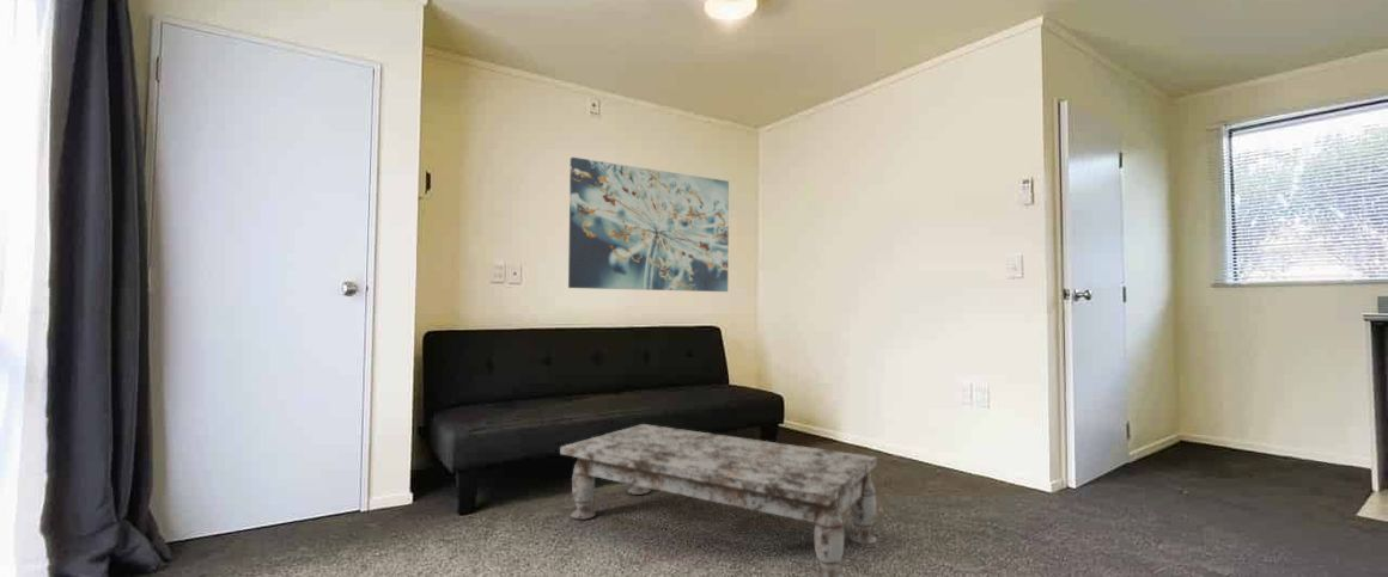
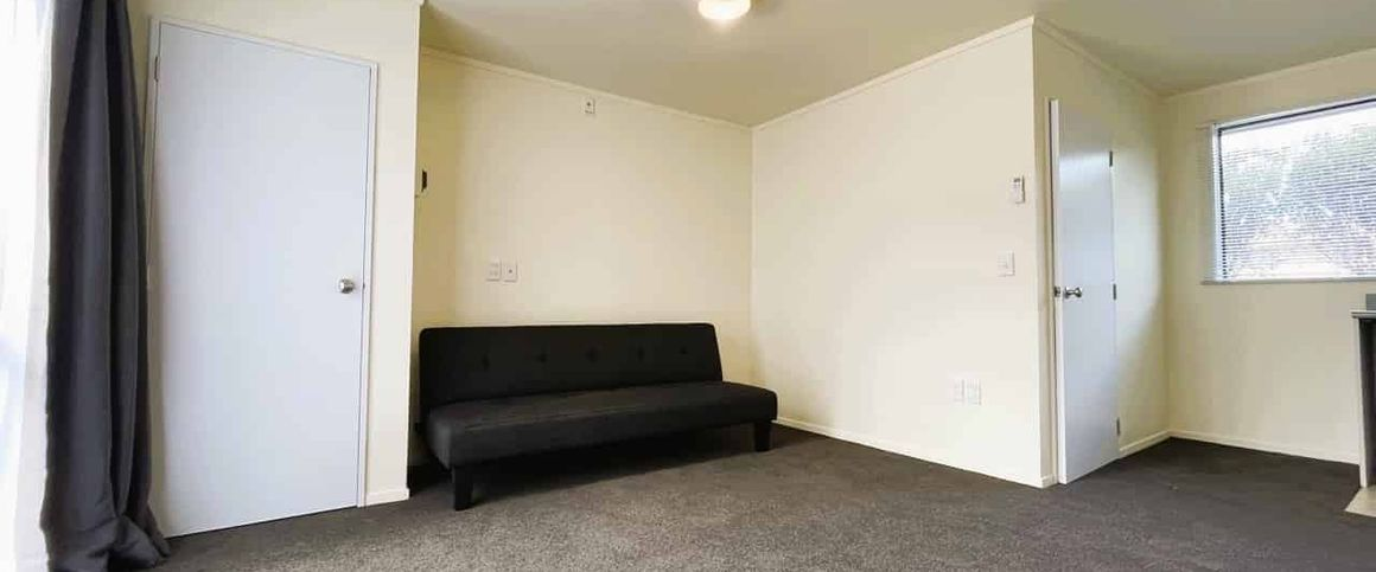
- coffee table [559,423,878,577]
- wall art [567,156,730,293]
